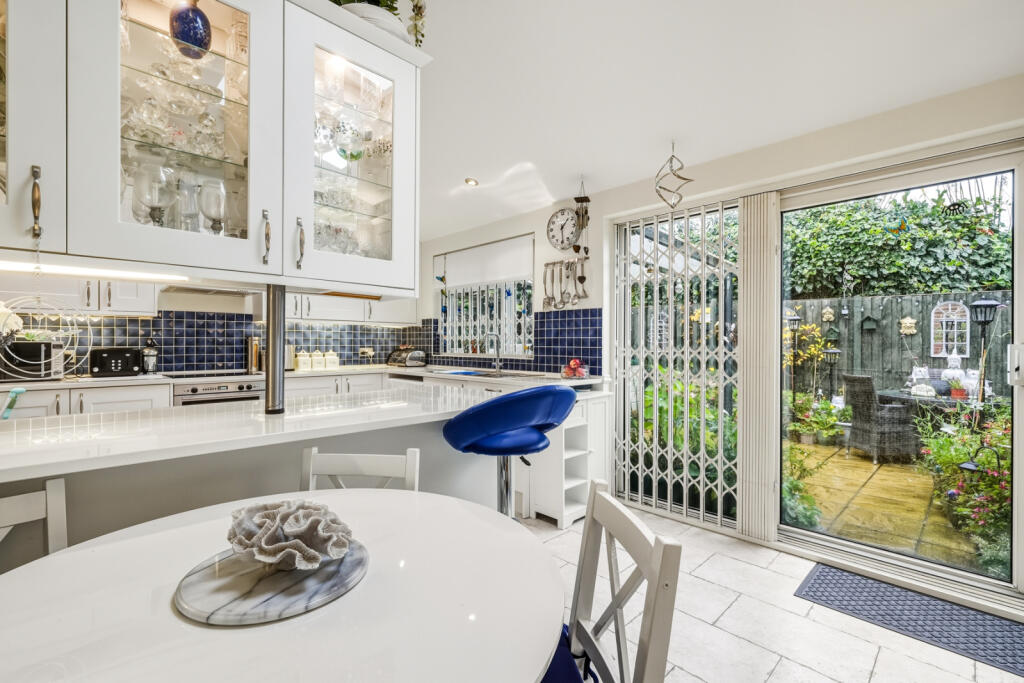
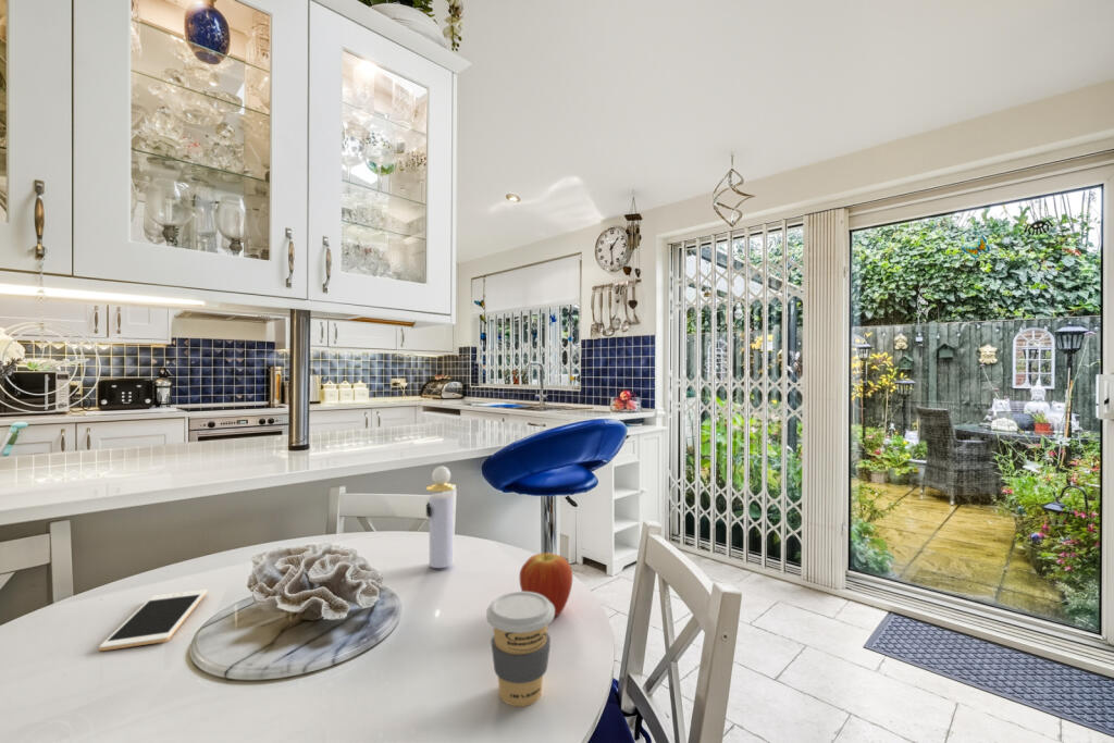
+ cell phone [98,589,209,652]
+ fruit [519,550,573,618]
+ perfume bottle [425,466,457,569]
+ coffee cup [485,591,555,708]
